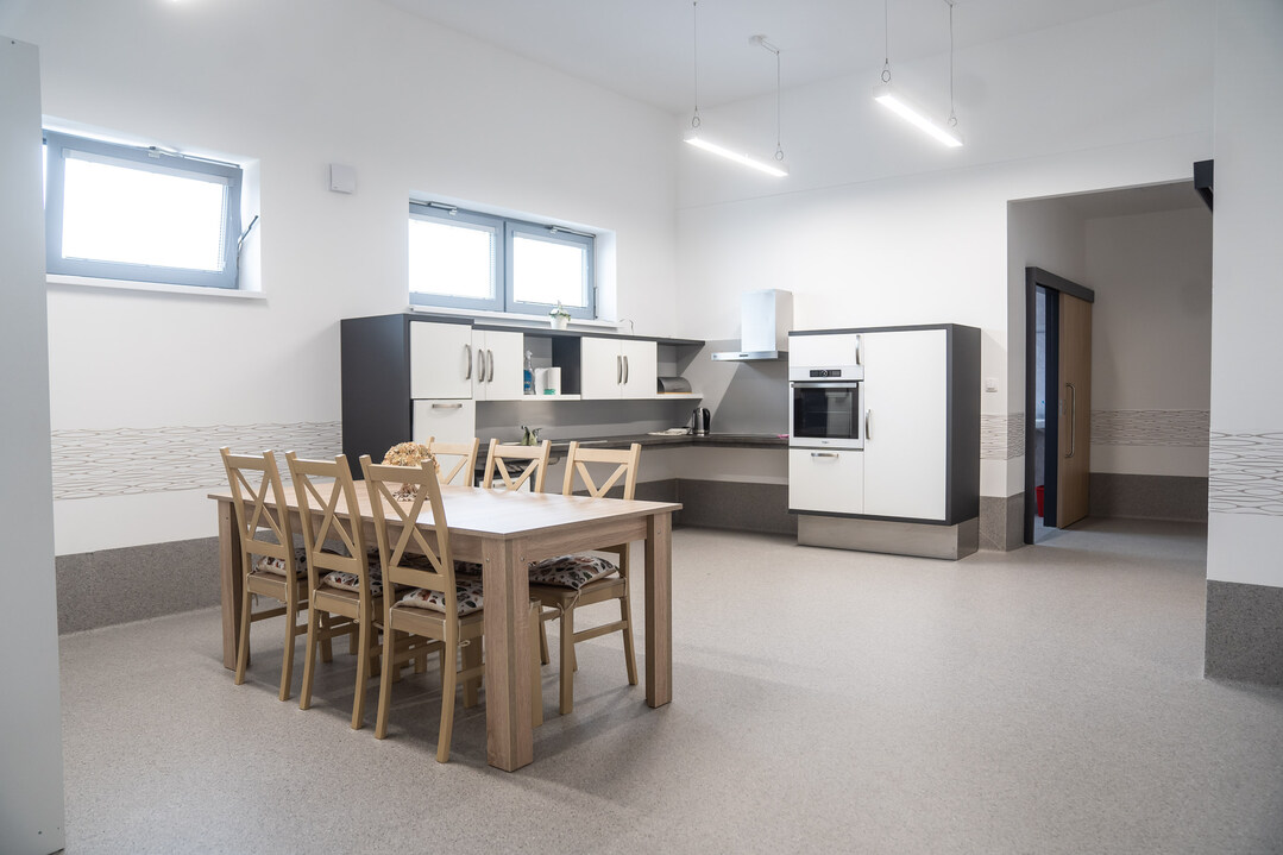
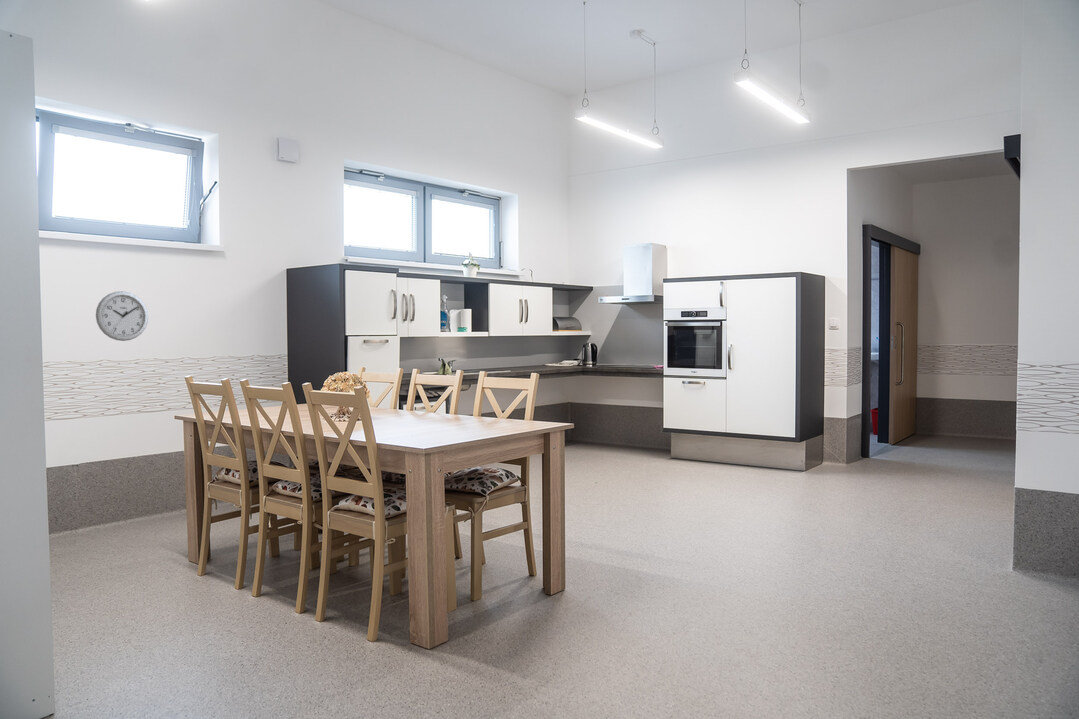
+ wall clock [95,290,149,342]
